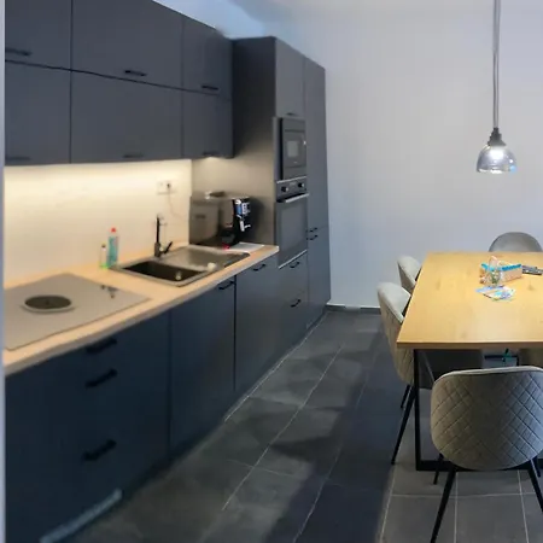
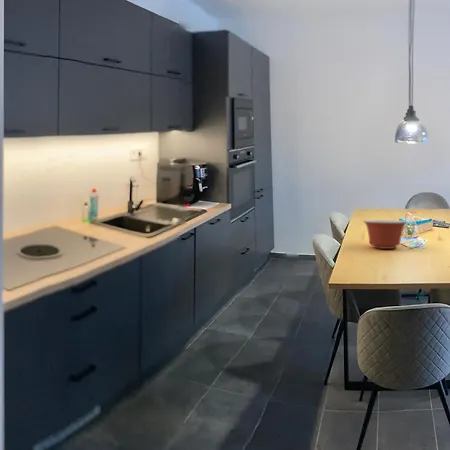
+ mixing bowl [363,219,408,250]
